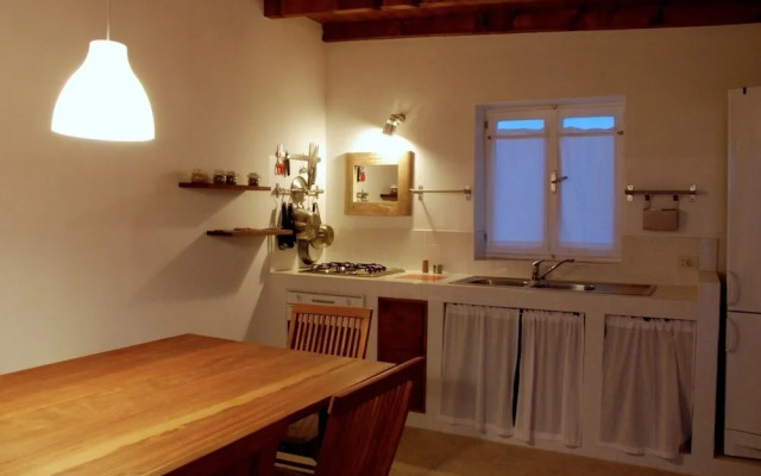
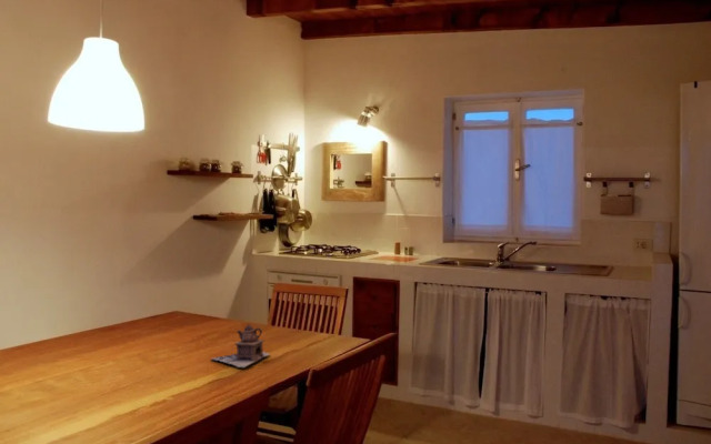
+ teapot [210,324,271,370]
